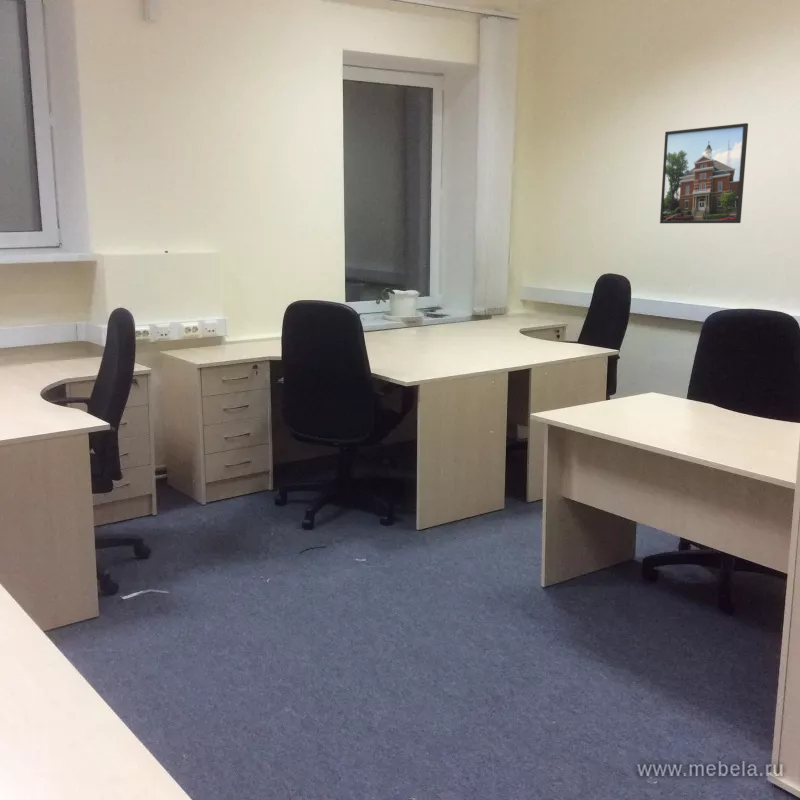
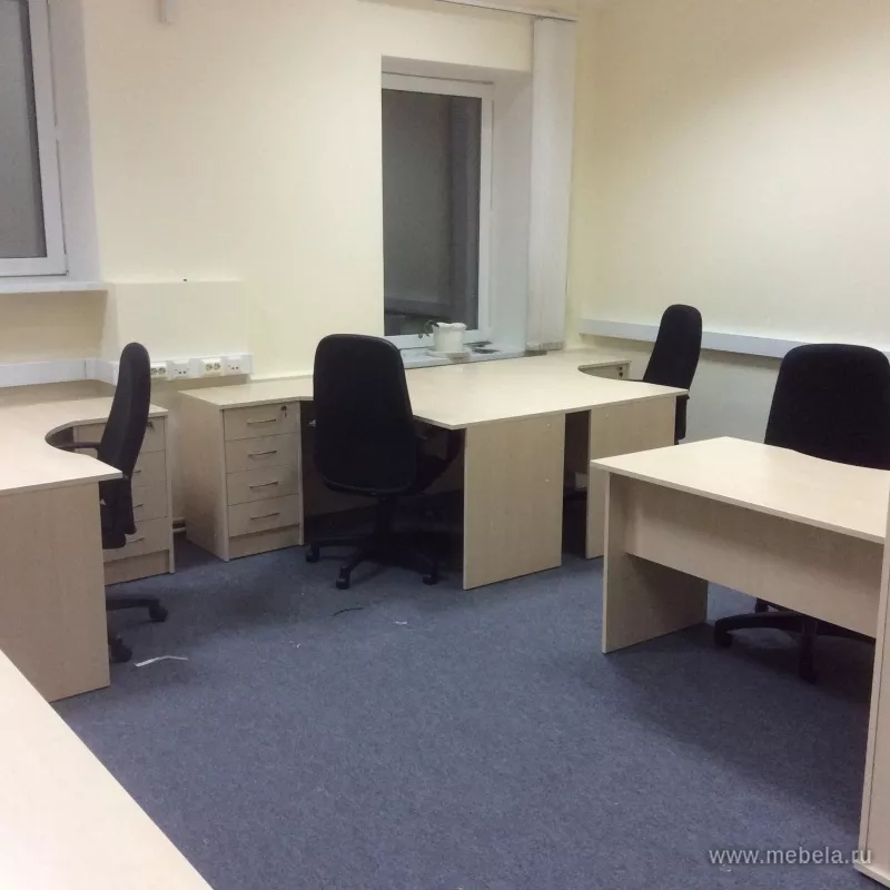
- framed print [659,122,749,224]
